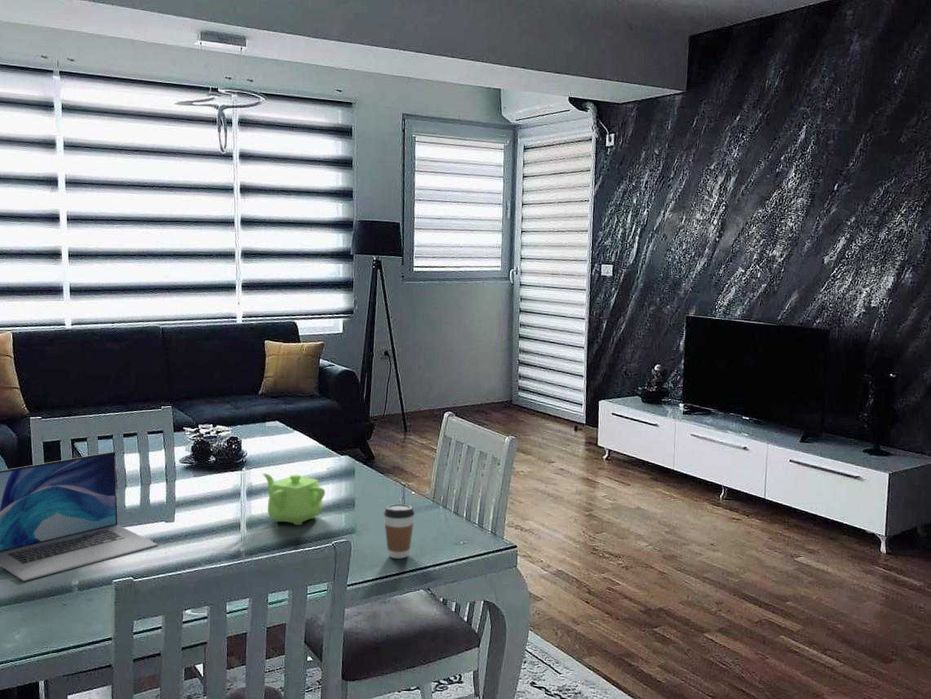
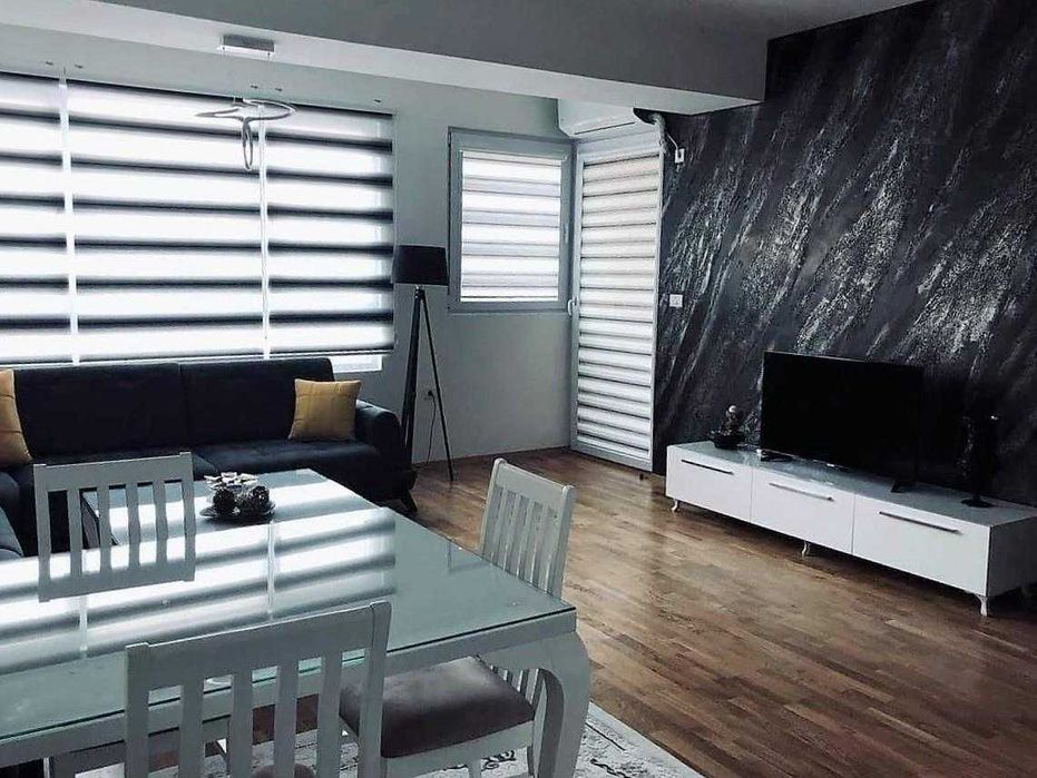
- teapot [262,473,326,526]
- laptop [0,451,159,582]
- coffee cup [383,503,415,559]
